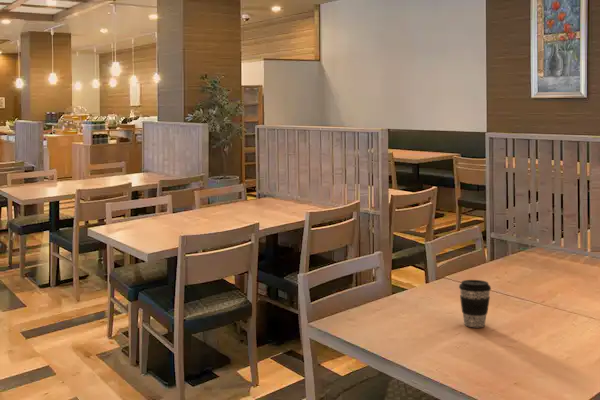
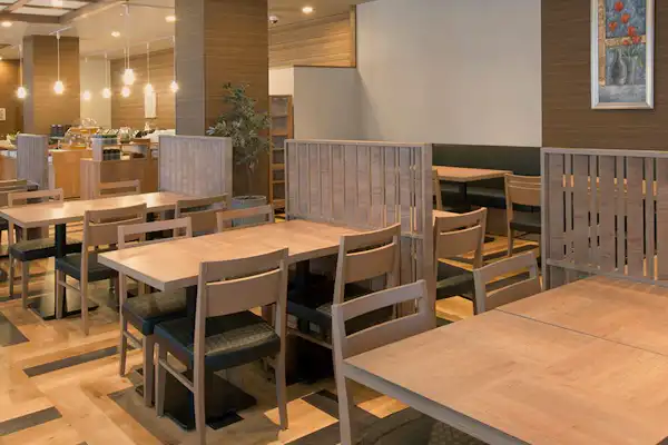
- coffee cup [458,279,492,328]
